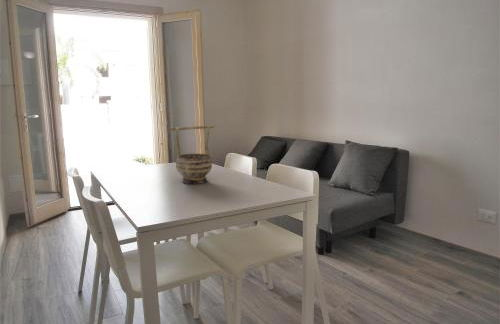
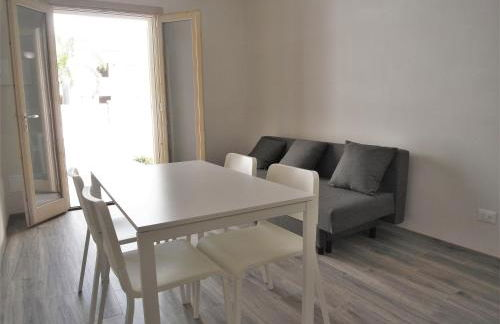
- decorative bowl [168,124,215,185]
